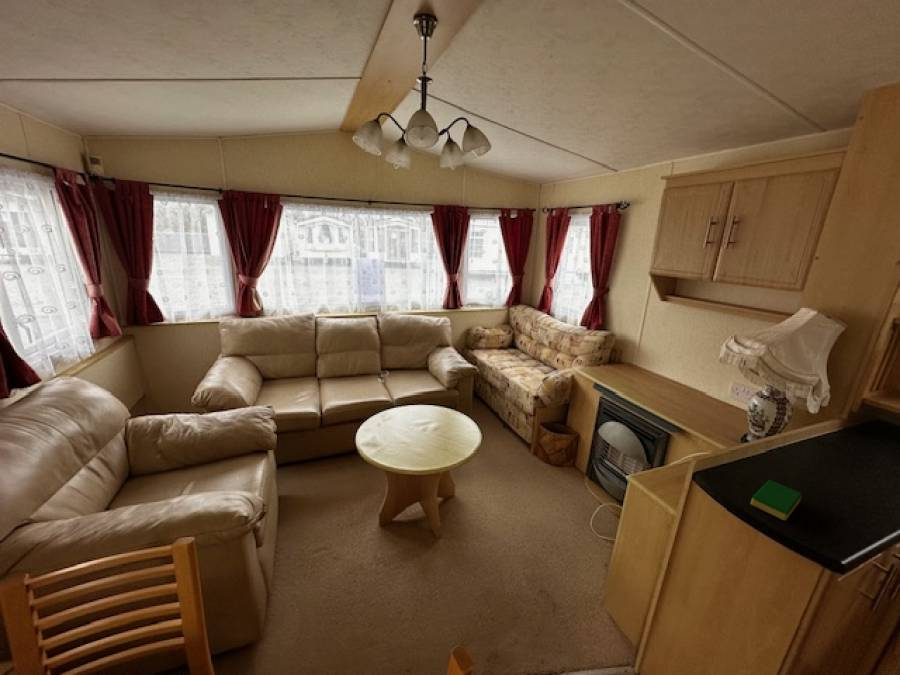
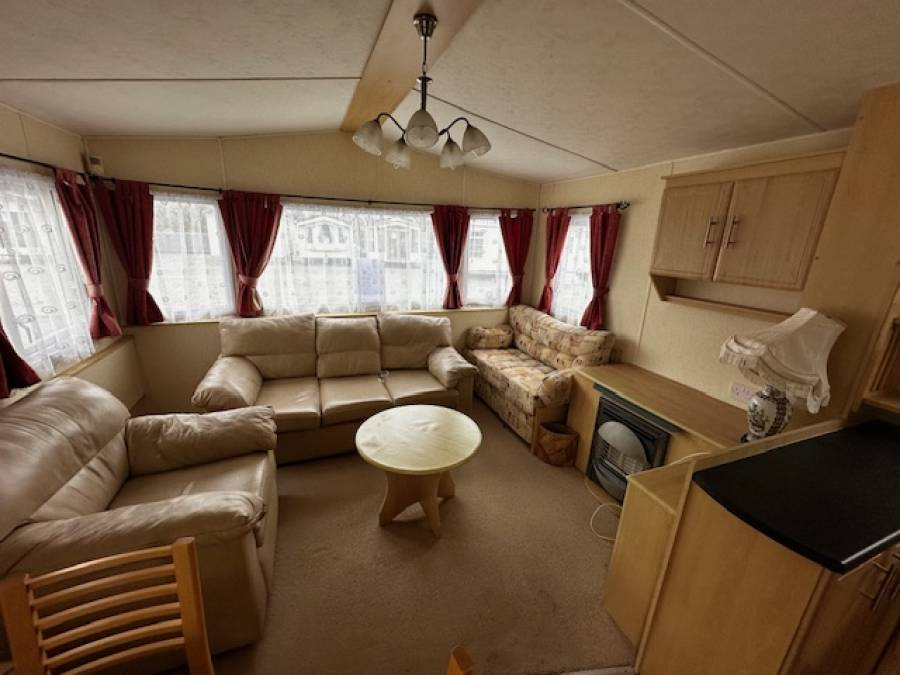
- dish sponge [749,479,803,522]
